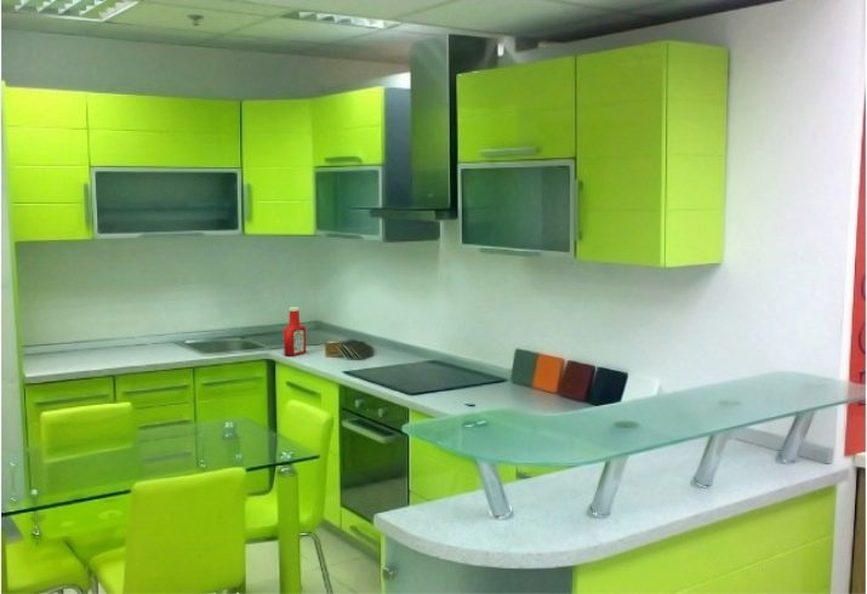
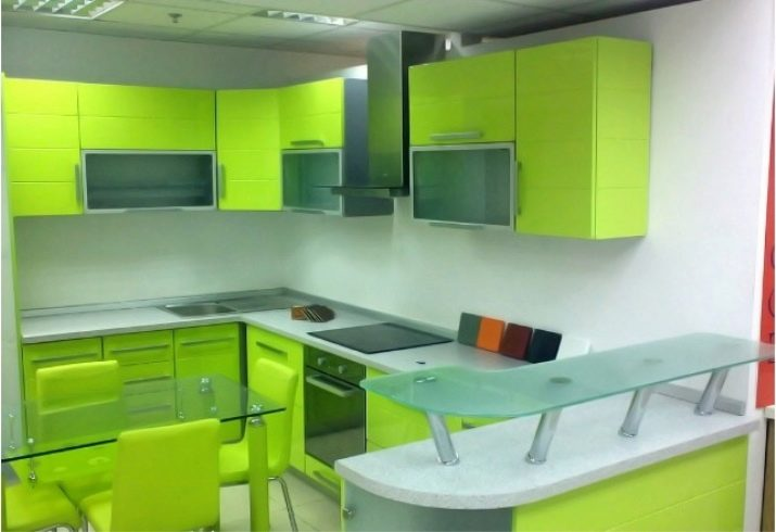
- soap bottle [283,305,307,358]
